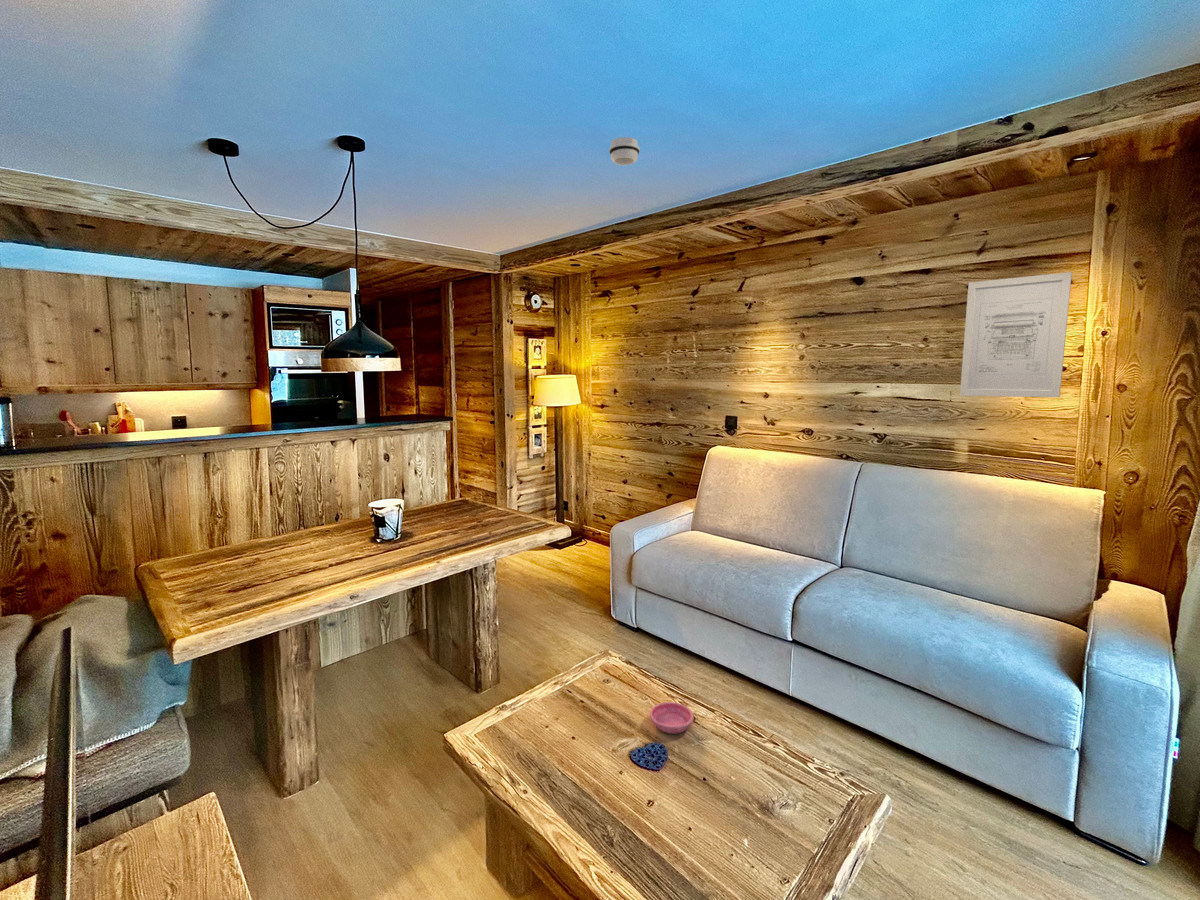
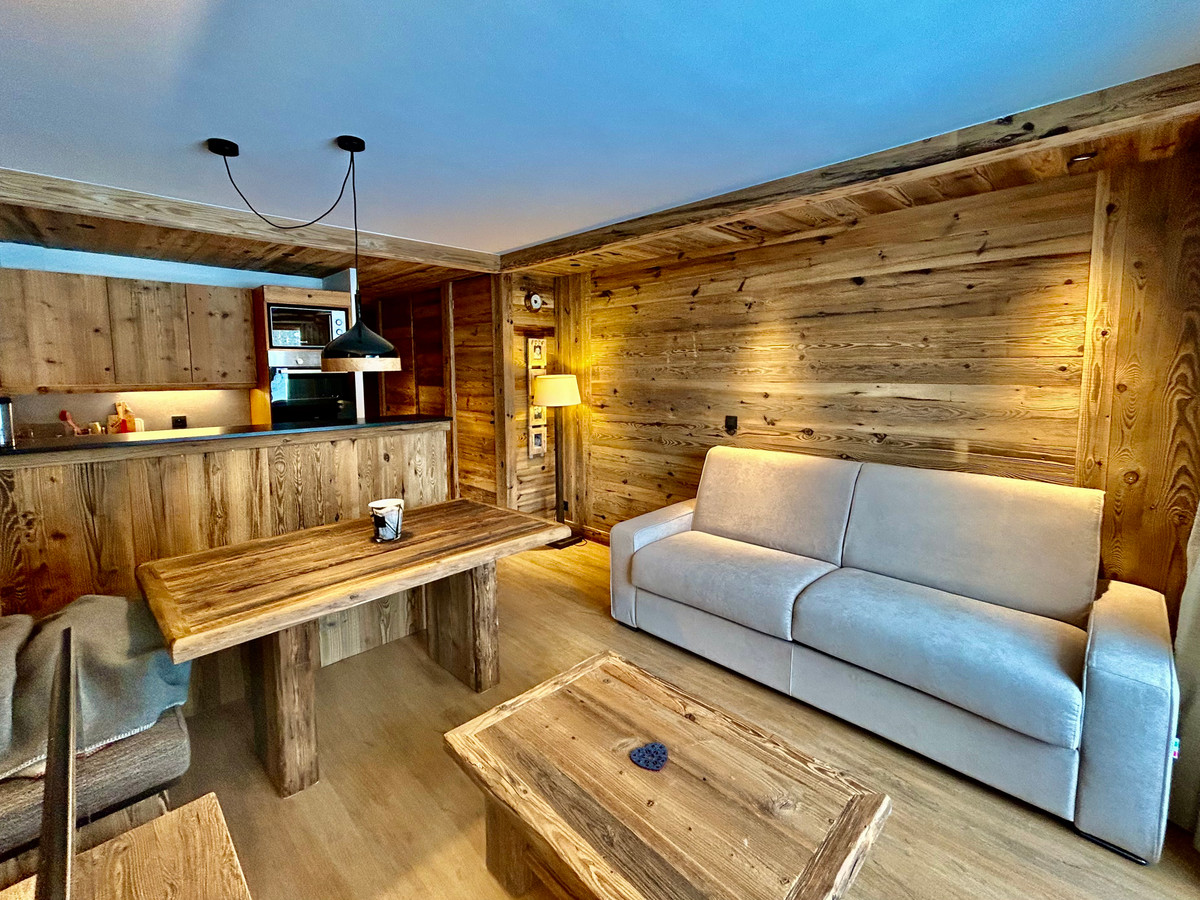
- wall art [959,271,1073,398]
- smoke detector [608,136,641,166]
- saucer [649,701,695,735]
